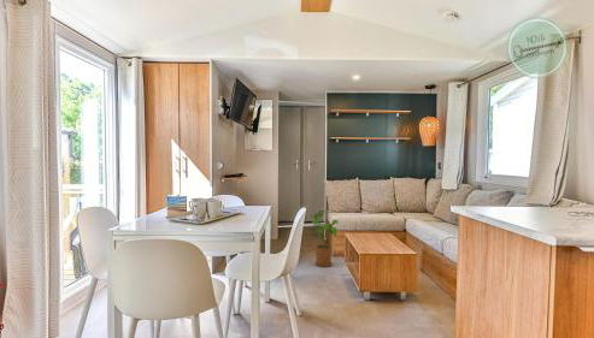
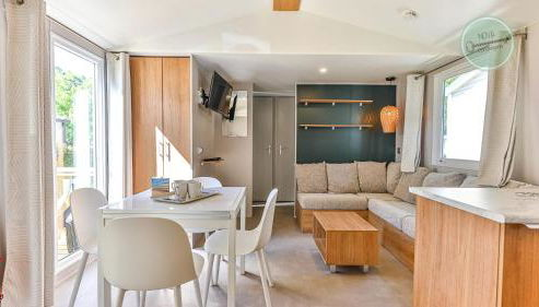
- house plant [308,209,340,268]
